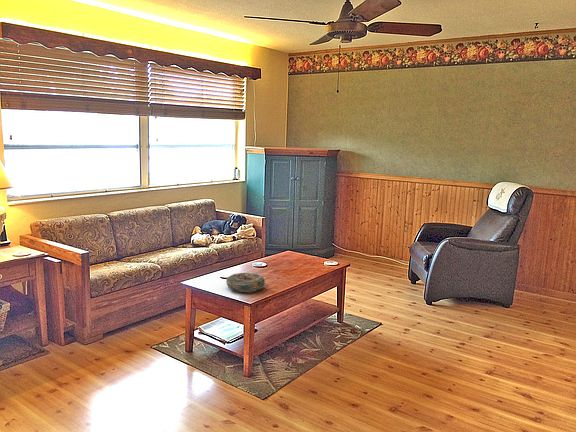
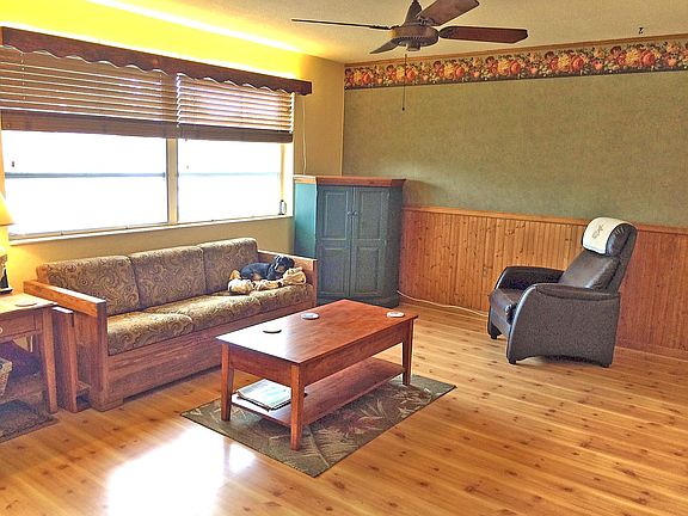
- decorative bowl [225,271,266,293]
